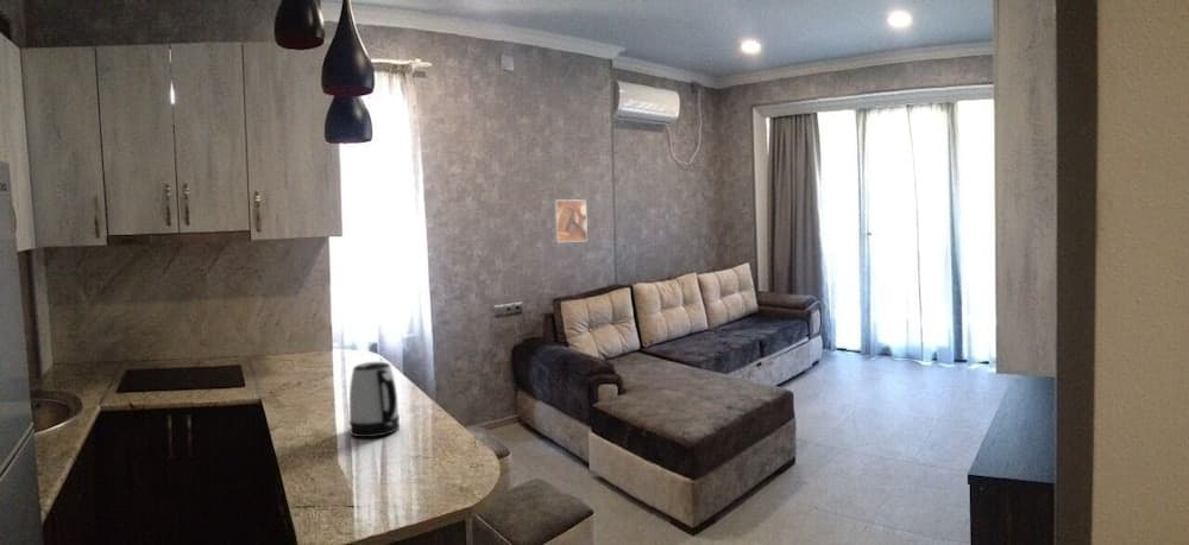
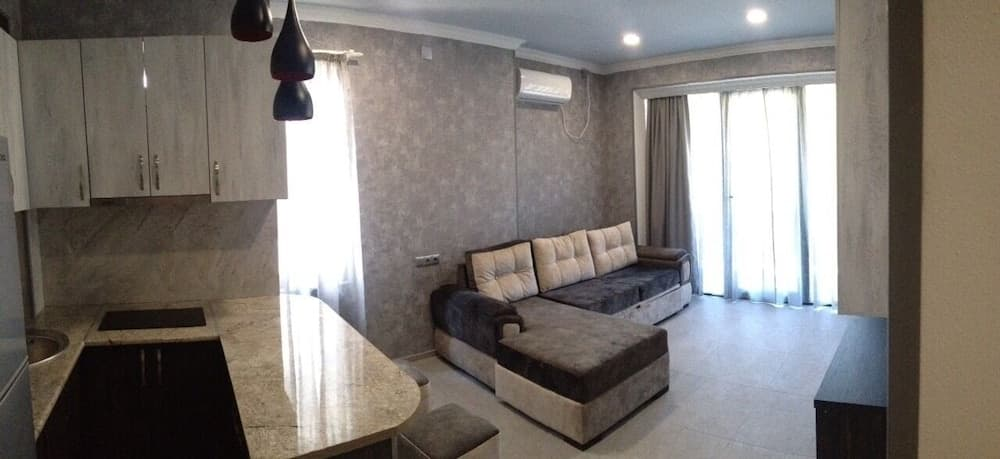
- kettle [348,361,401,439]
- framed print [552,198,589,243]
